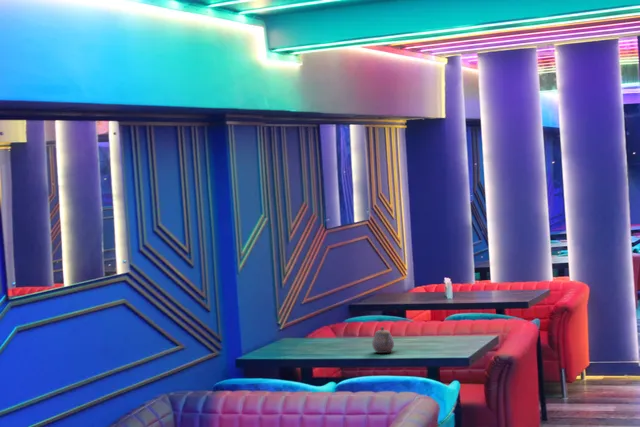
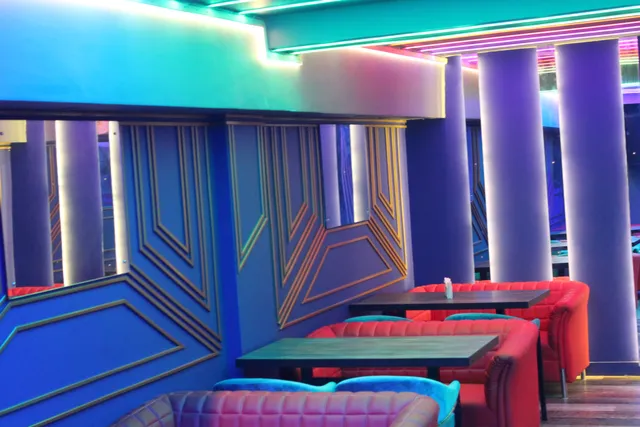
- teapot [371,326,395,354]
